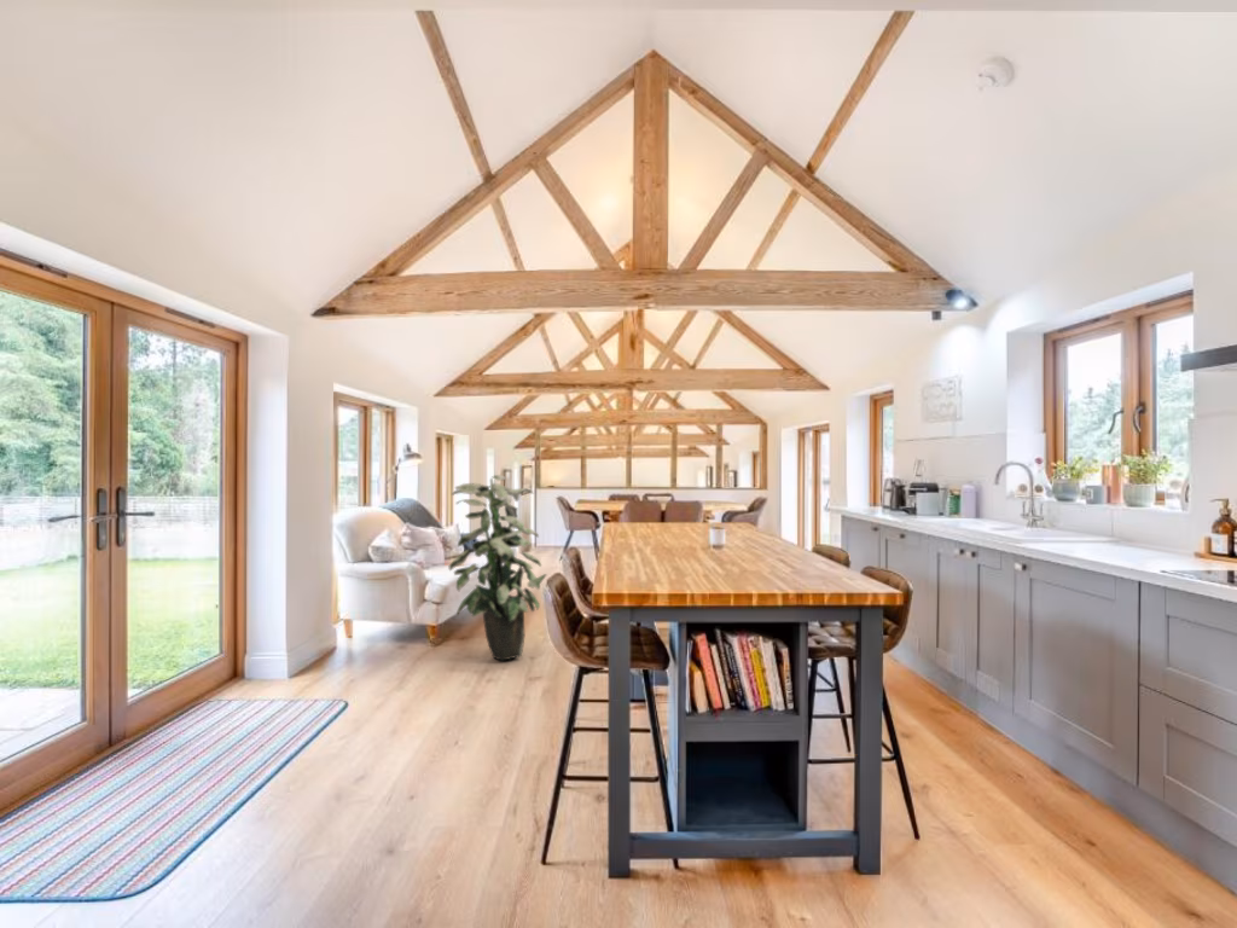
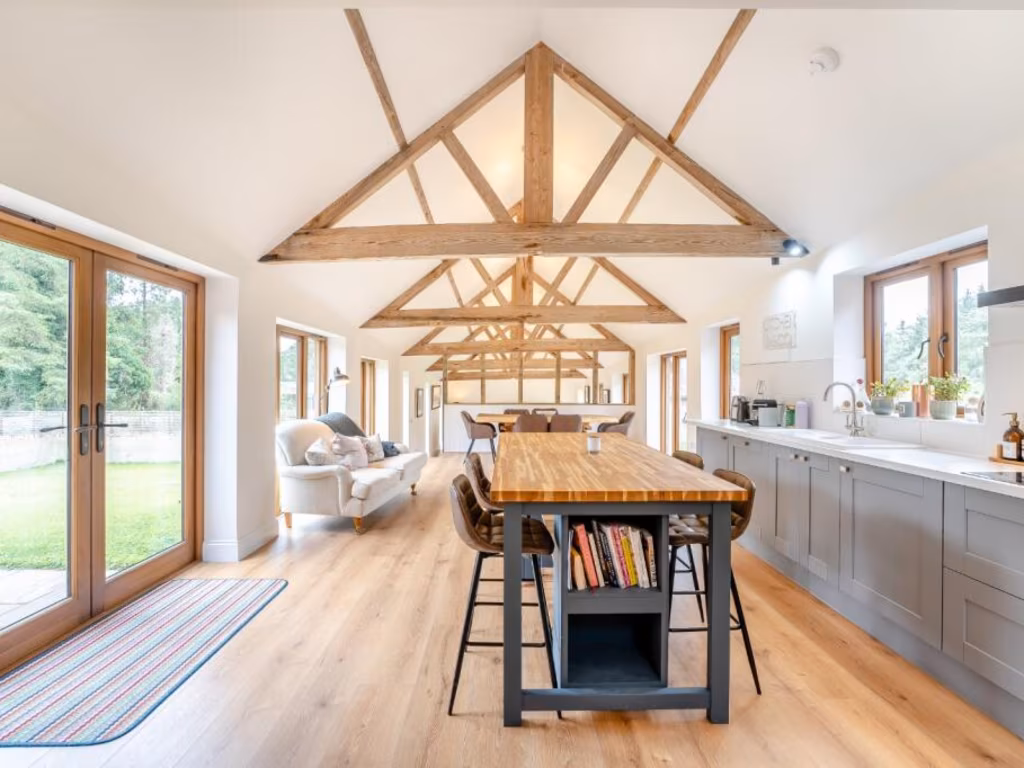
- indoor plant [448,474,548,662]
